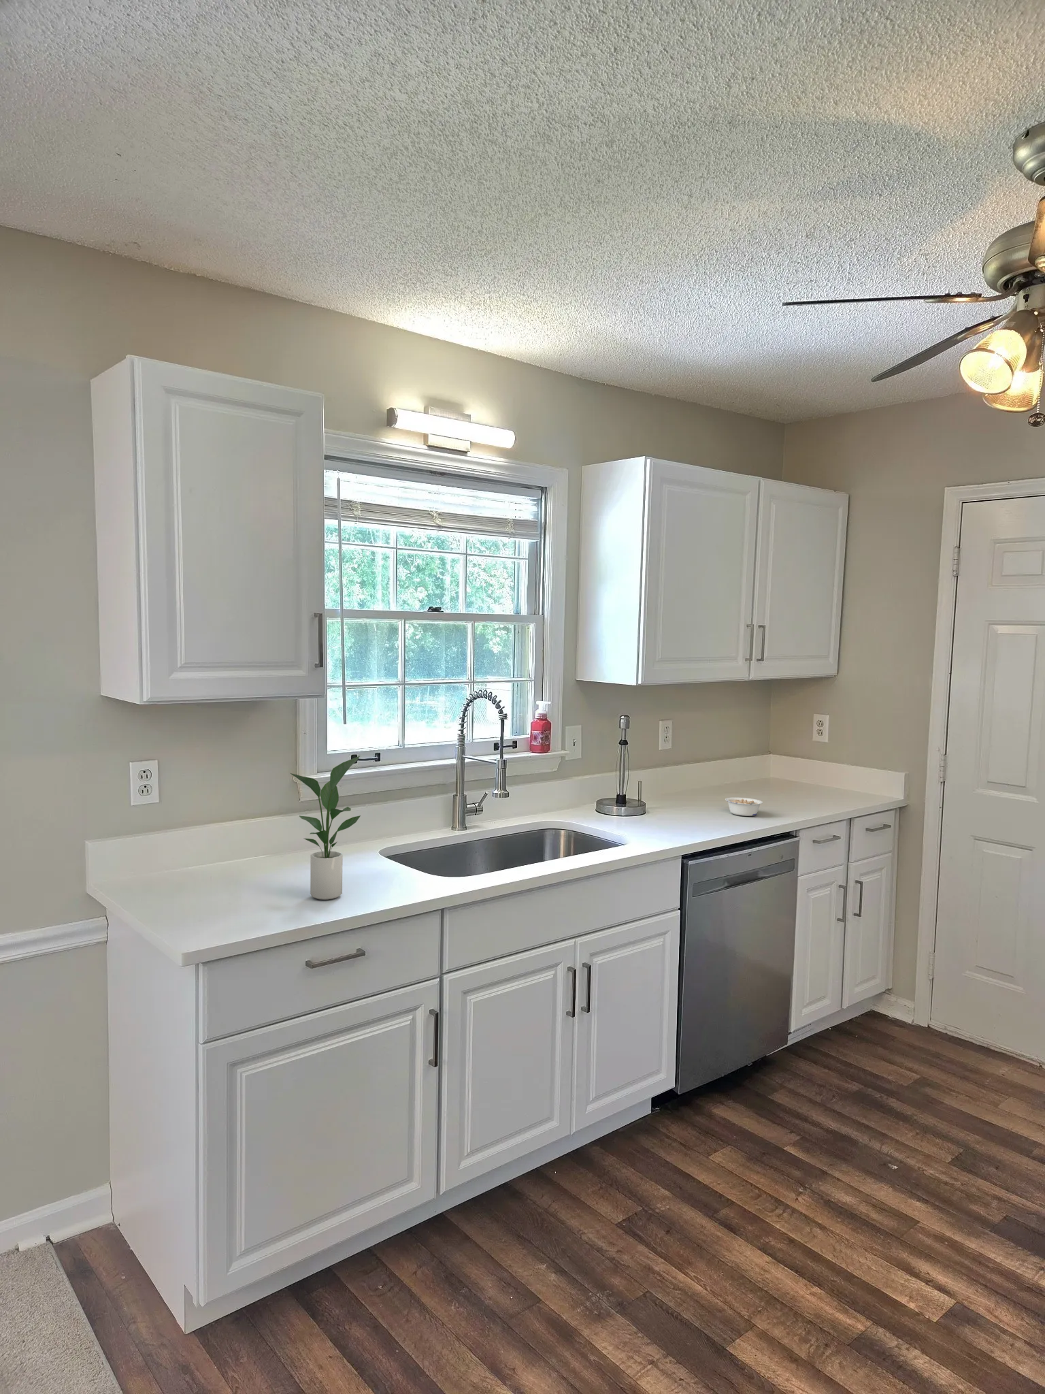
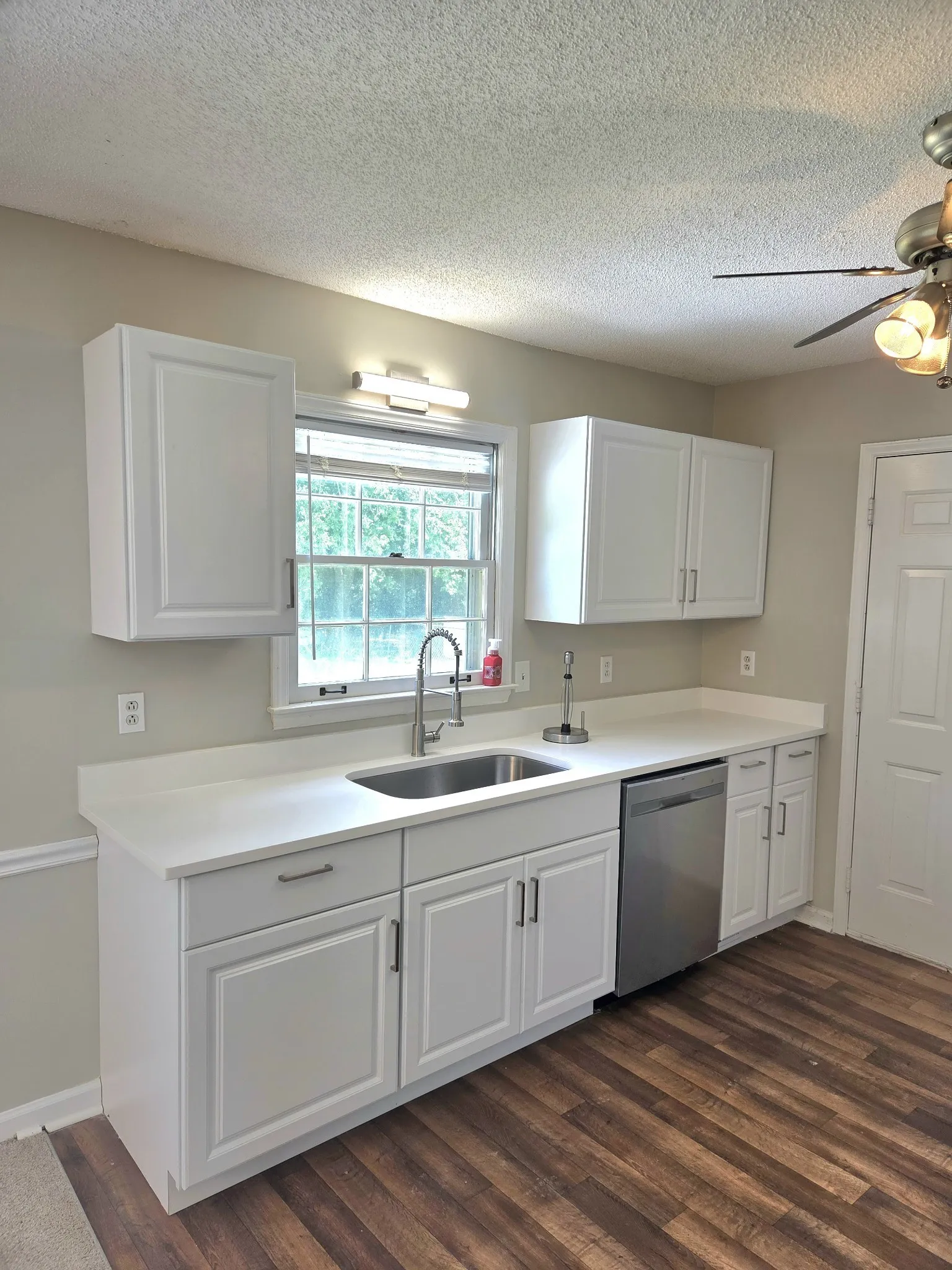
- potted plant [290,755,361,900]
- legume [724,797,763,817]
